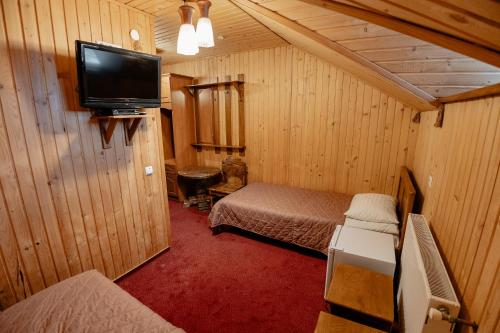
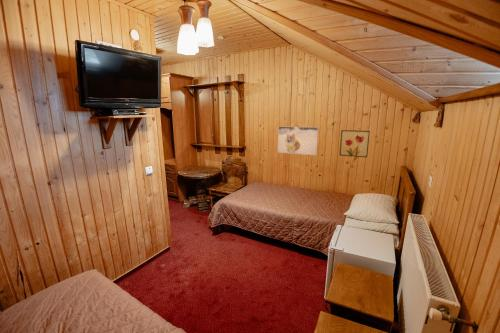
+ wall art [339,129,371,158]
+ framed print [277,125,319,156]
